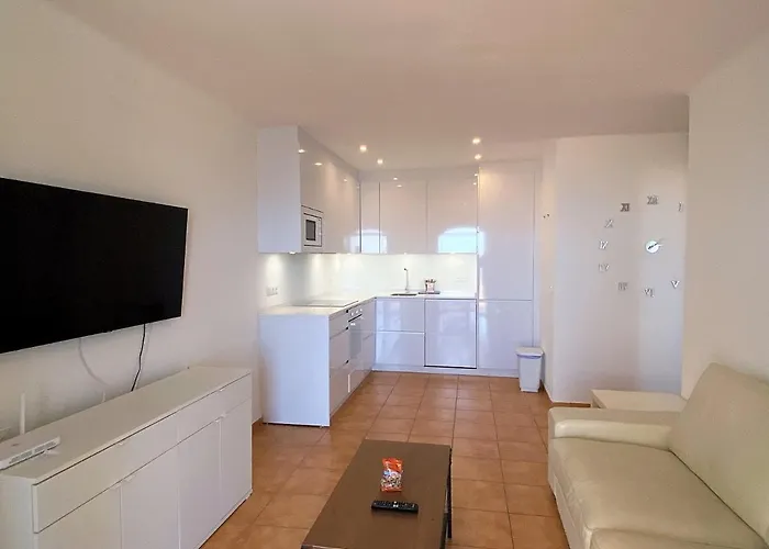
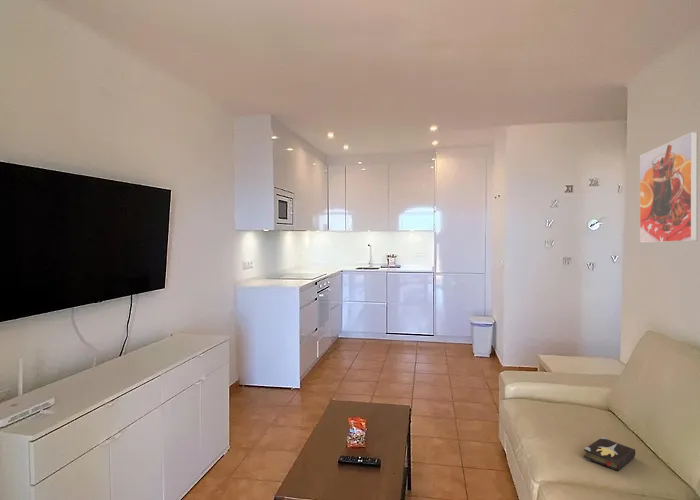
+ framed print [639,131,698,244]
+ hardback book [583,436,636,472]
